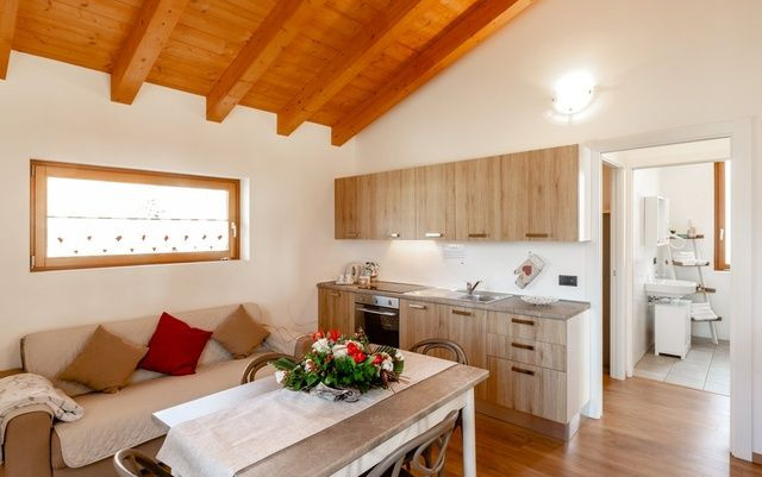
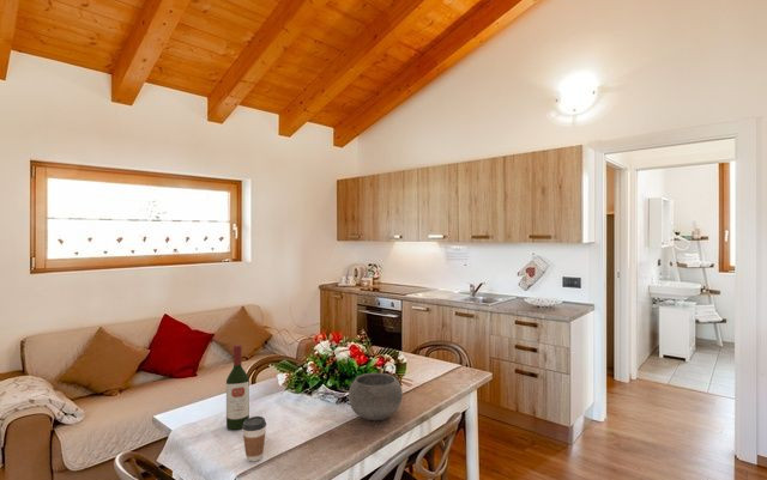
+ coffee cup [242,415,267,463]
+ bowl [348,372,404,421]
+ wine bottle [225,344,250,431]
